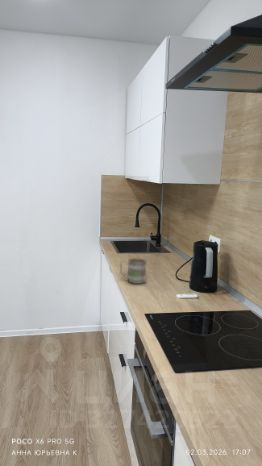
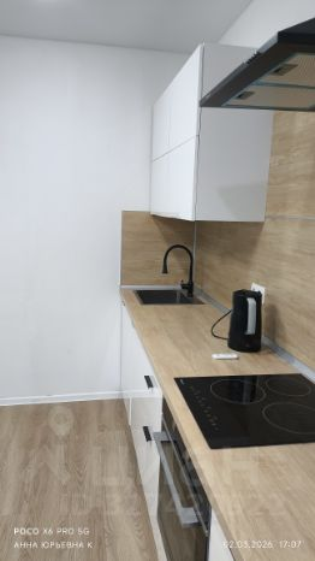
- mug [119,257,147,285]
